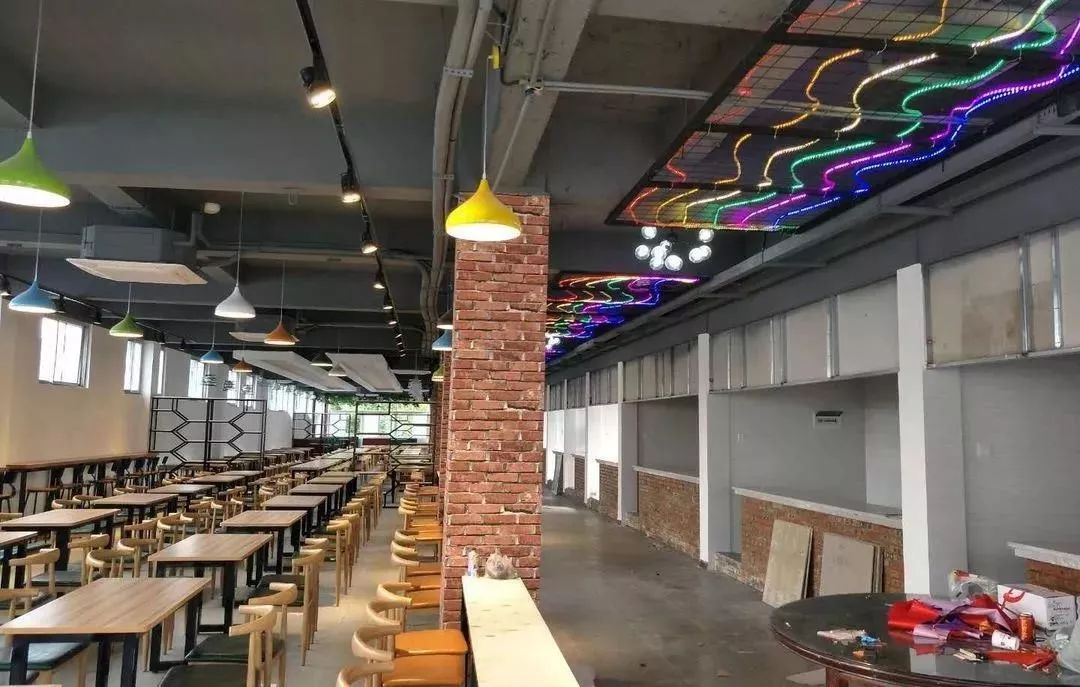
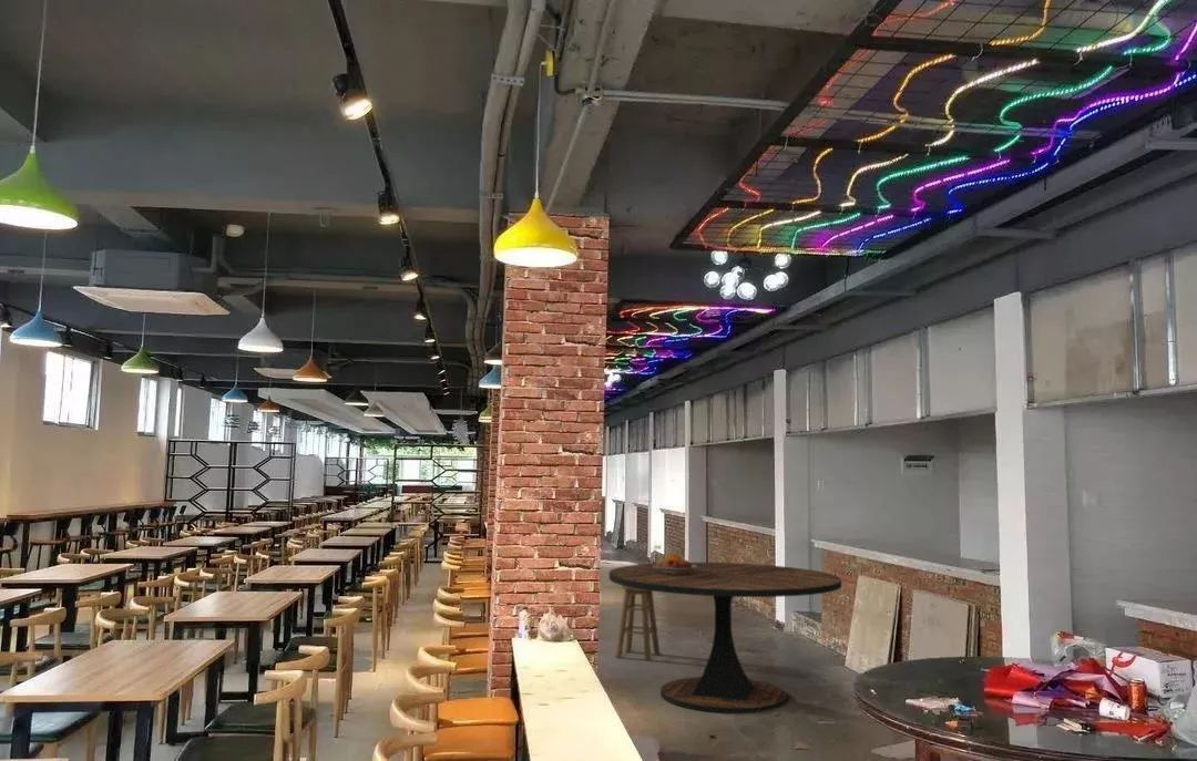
+ bar stool [614,585,661,661]
+ fruit bowl [653,553,697,575]
+ dining table [608,562,842,714]
